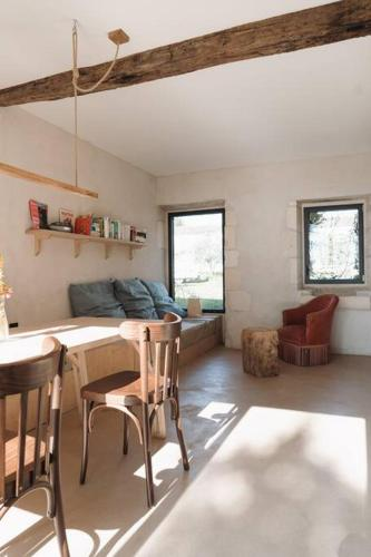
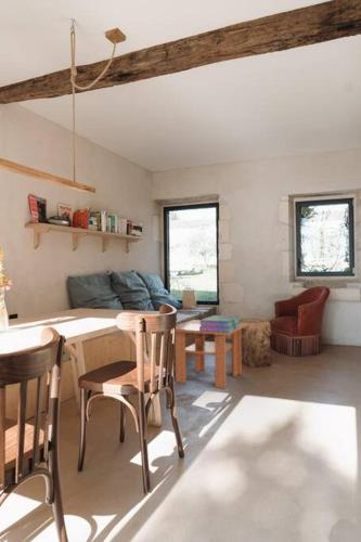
+ coffee table [175,319,249,389]
+ stack of books [199,314,242,333]
